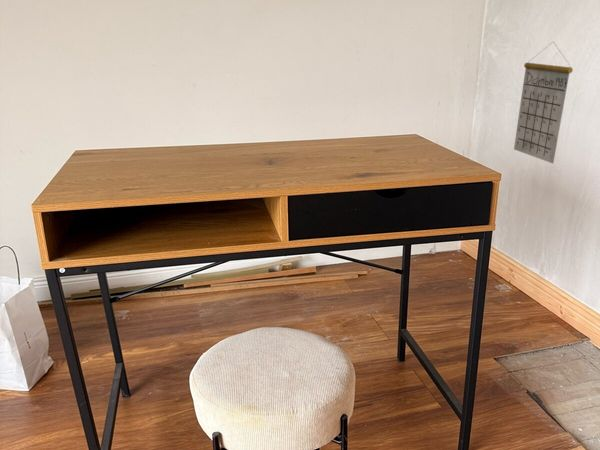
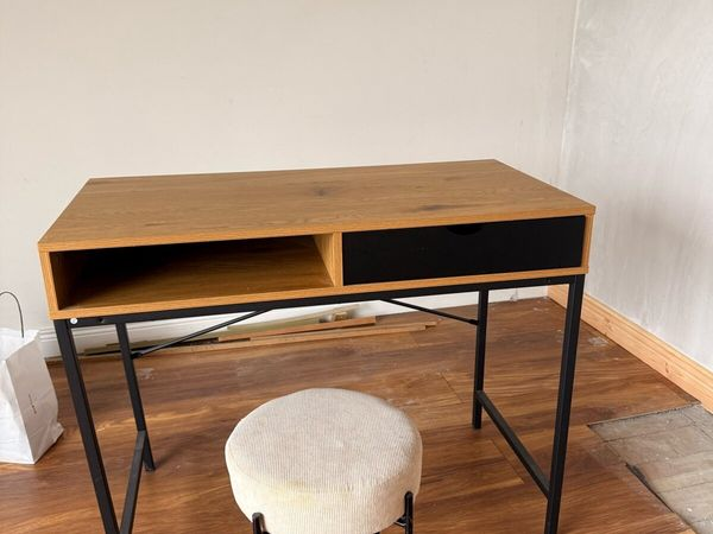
- calendar [513,40,574,164]
